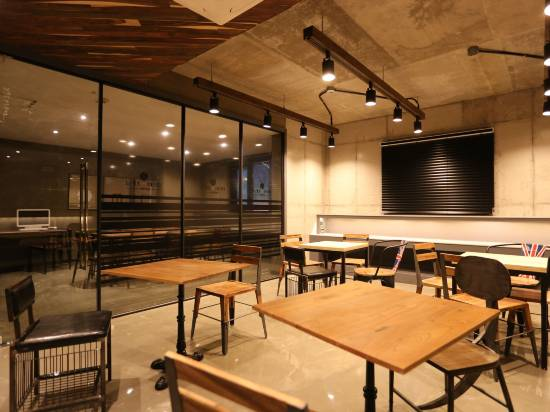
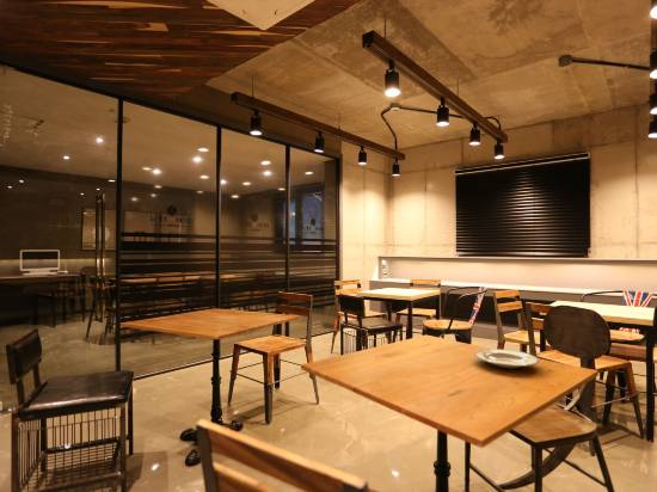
+ plate [473,348,540,369]
